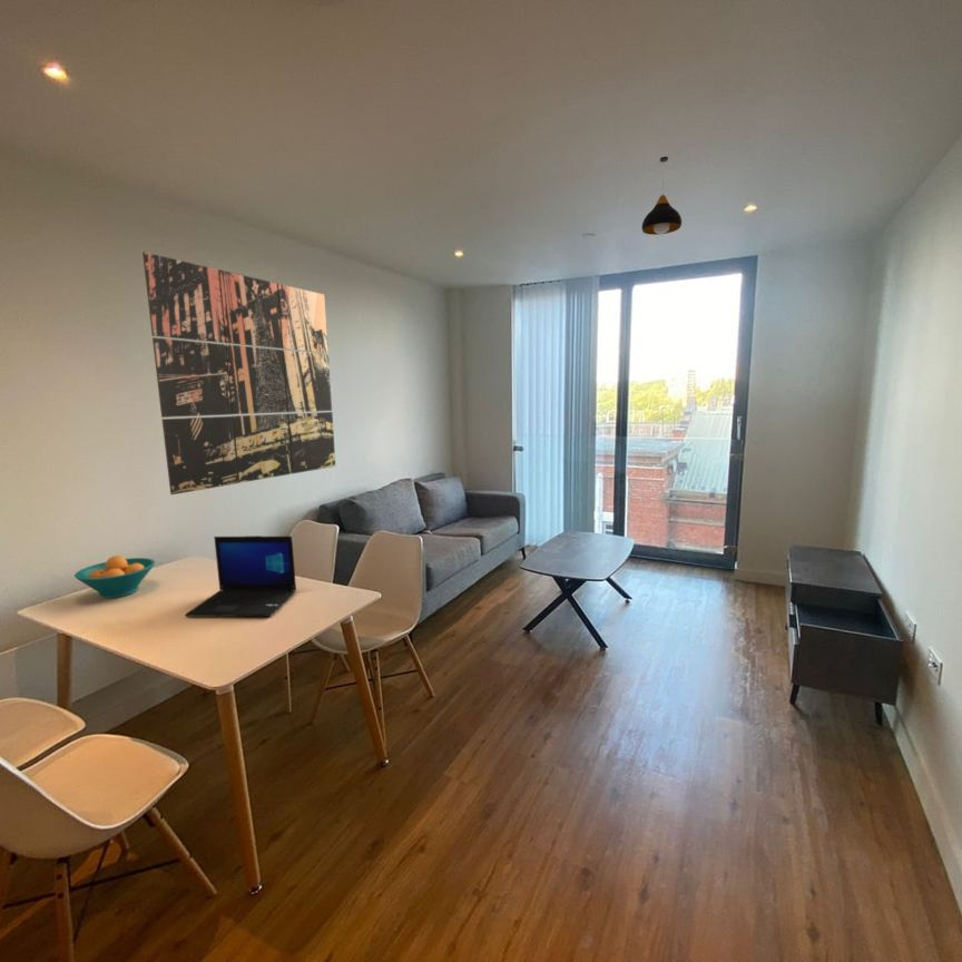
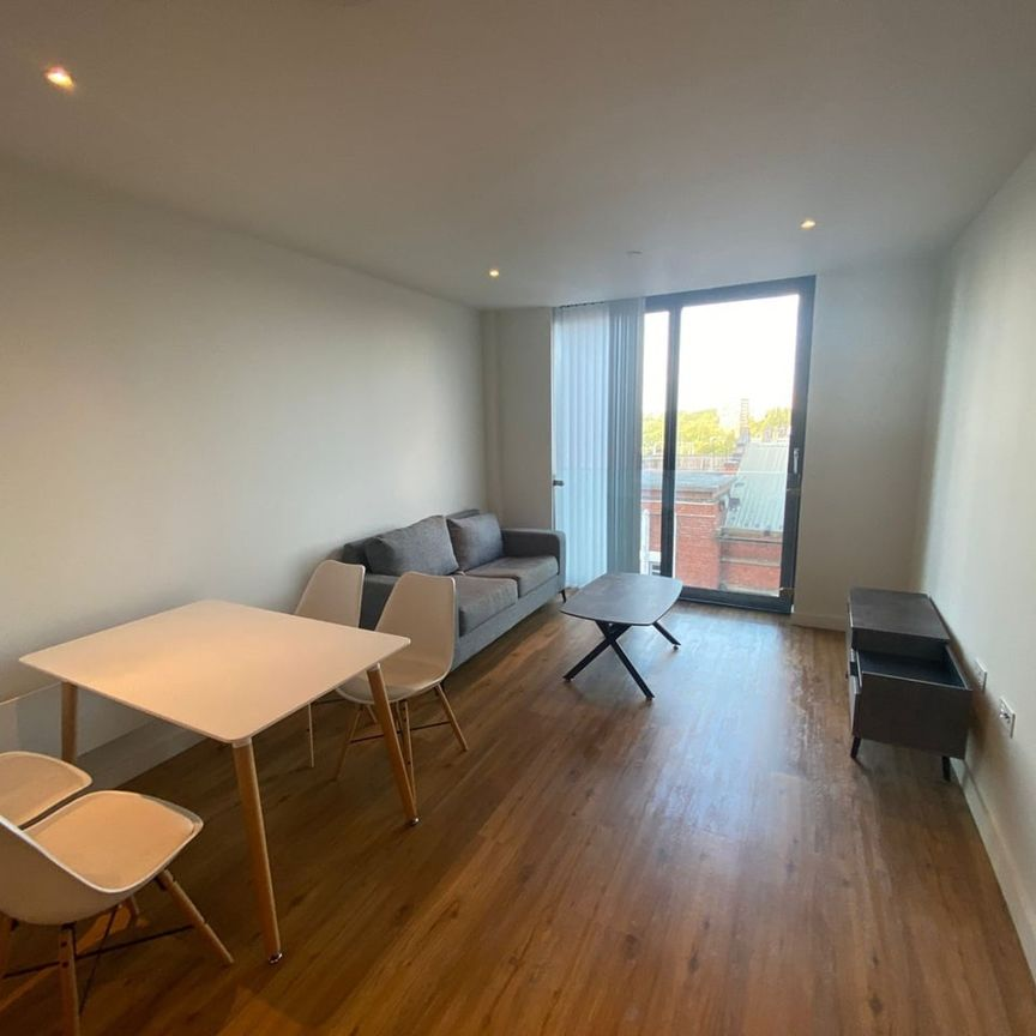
- laptop [184,534,297,617]
- pendant light [641,156,683,236]
- wall art [141,251,336,495]
- fruit bowl [73,554,156,599]
